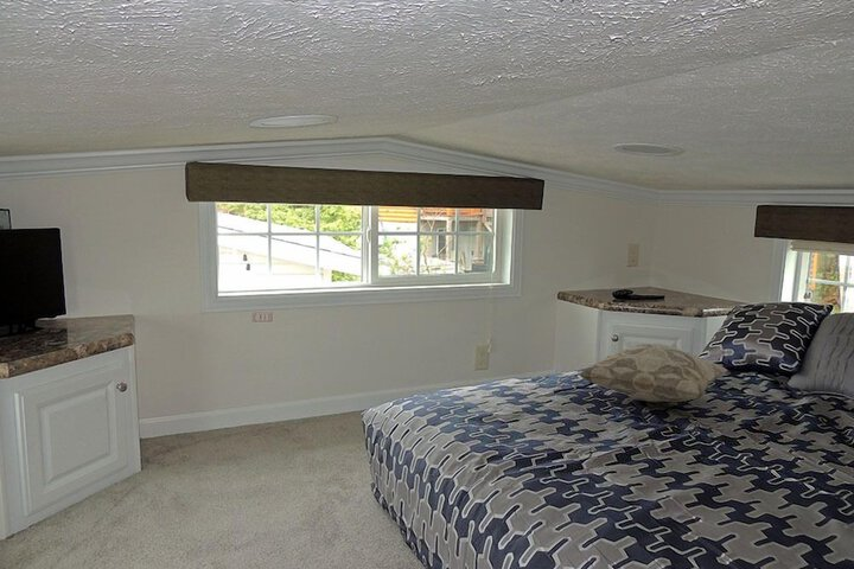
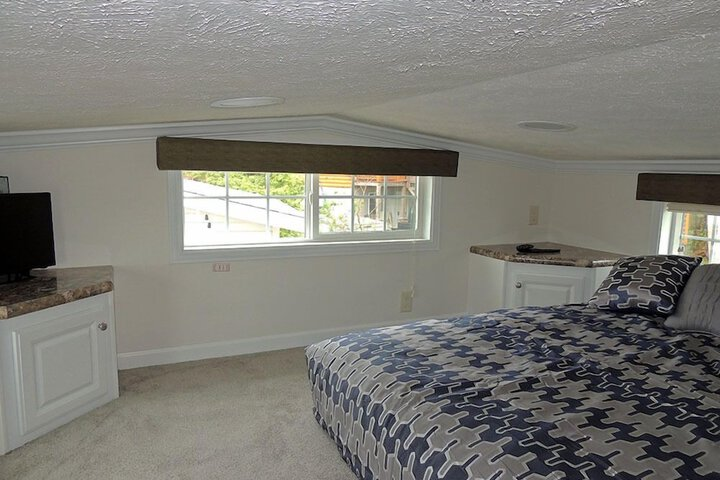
- decorative pillow [578,343,729,404]
